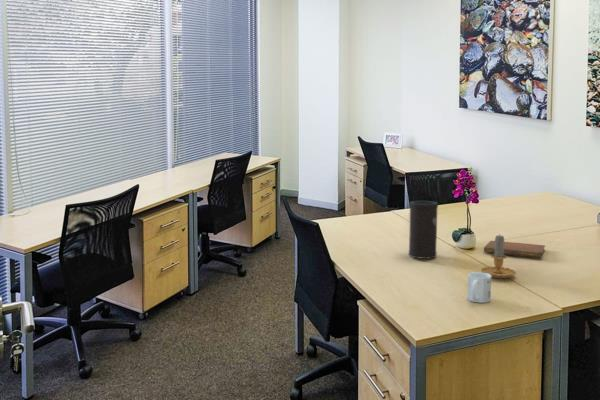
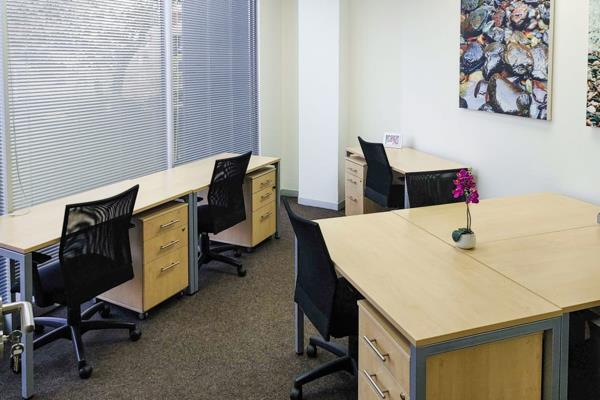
- speaker [408,200,439,261]
- notebook [483,240,546,259]
- mug [467,271,492,304]
- candle [480,234,517,279]
